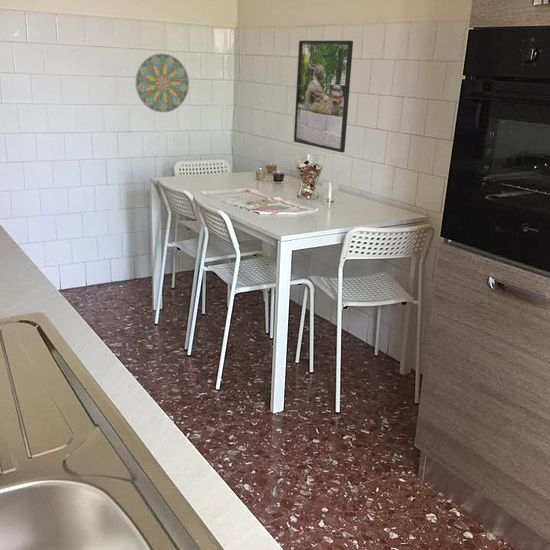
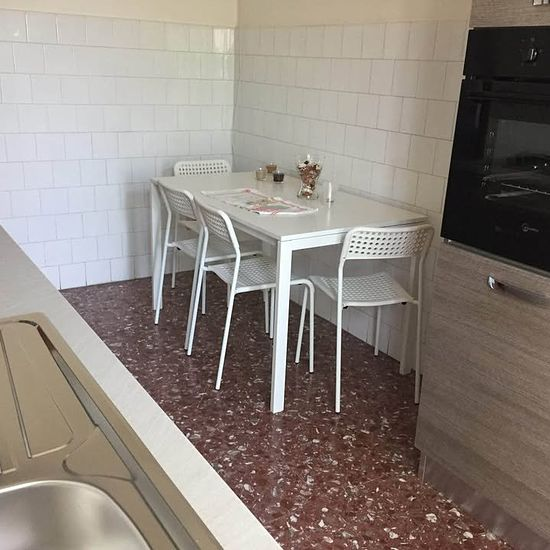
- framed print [293,40,354,153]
- decorative plate [135,52,190,113]
